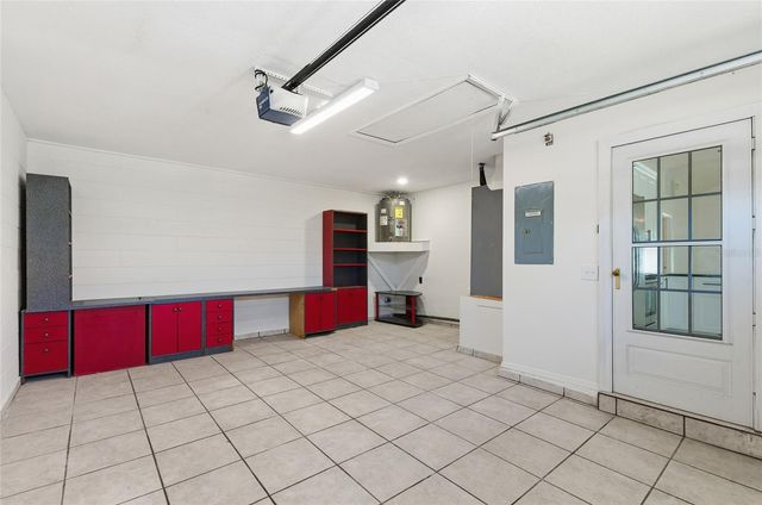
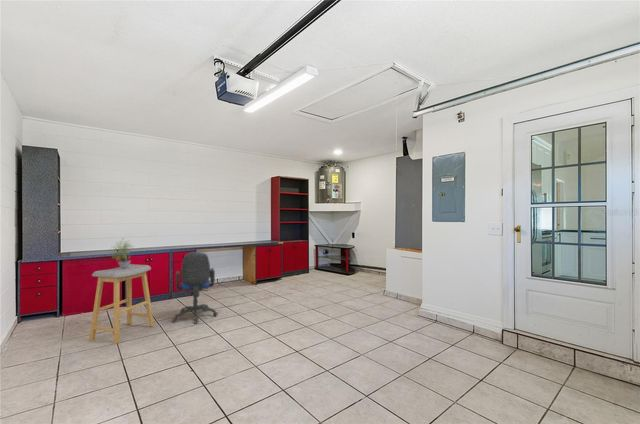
+ potted plant [107,238,134,268]
+ chair [171,251,219,325]
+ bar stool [88,263,155,345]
